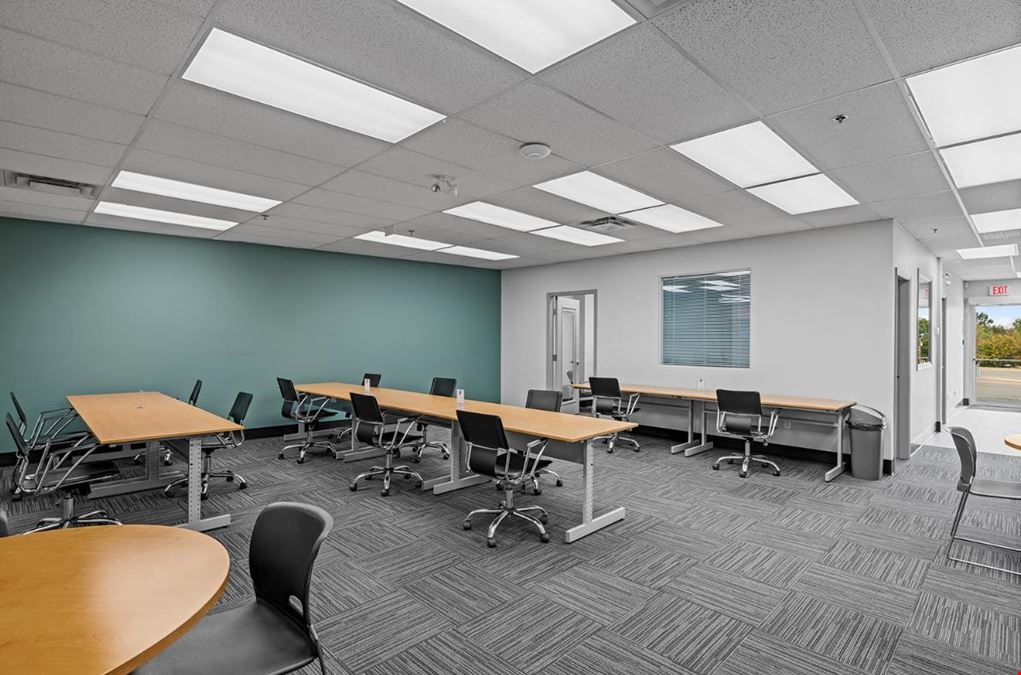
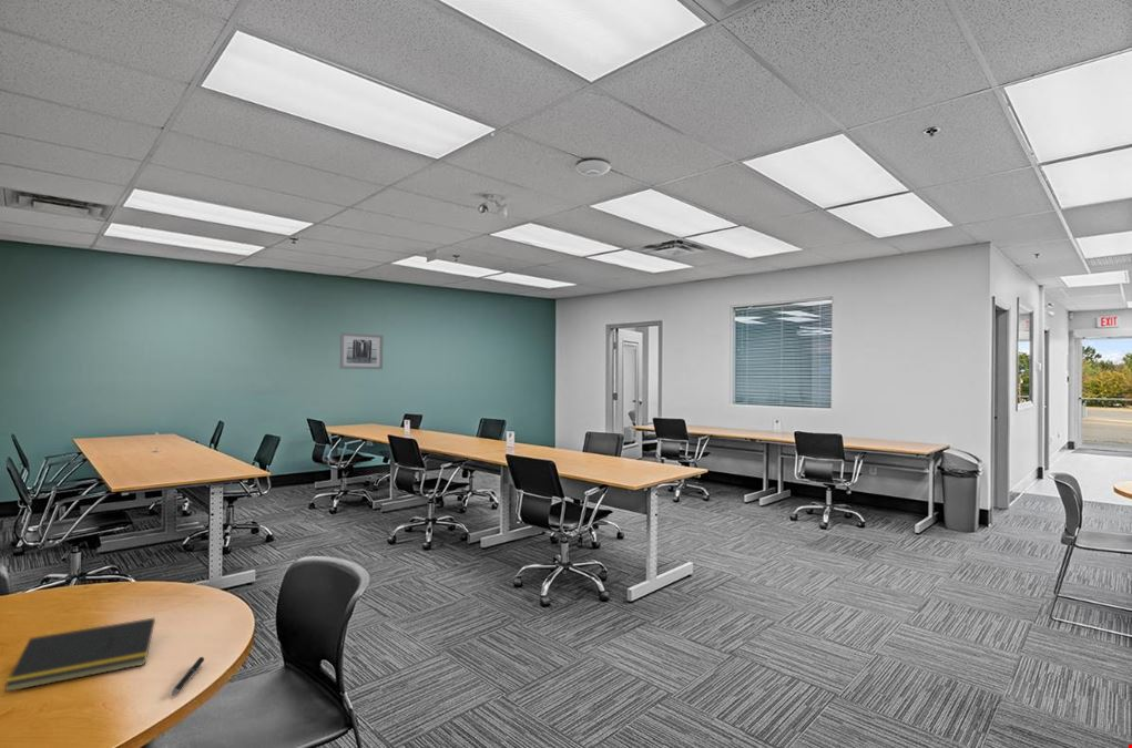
+ notepad [3,616,156,693]
+ wall art [339,332,384,370]
+ pen [171,656,205,696]
